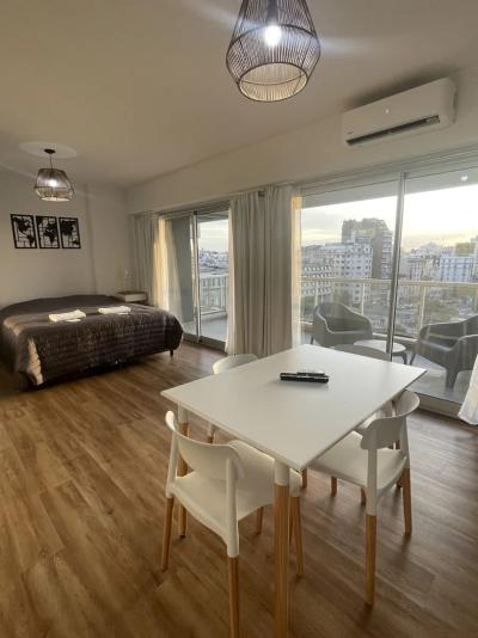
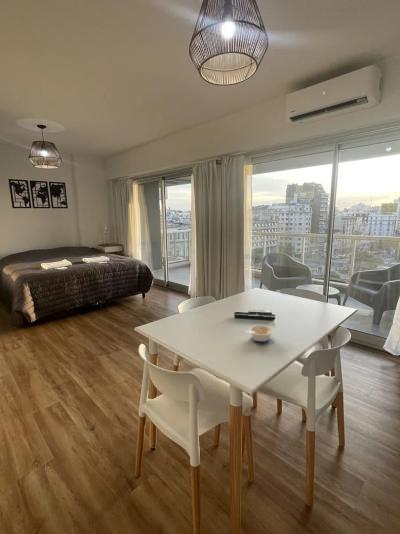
+ legume [246,324,274,343]
